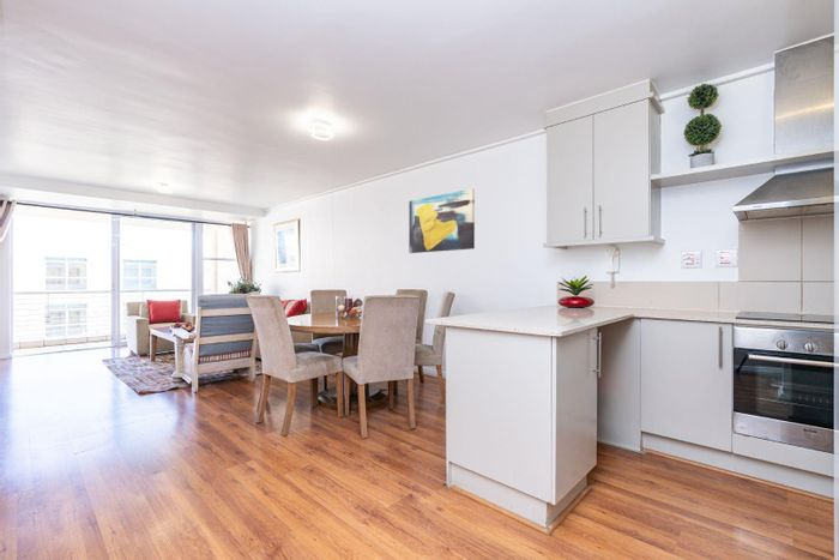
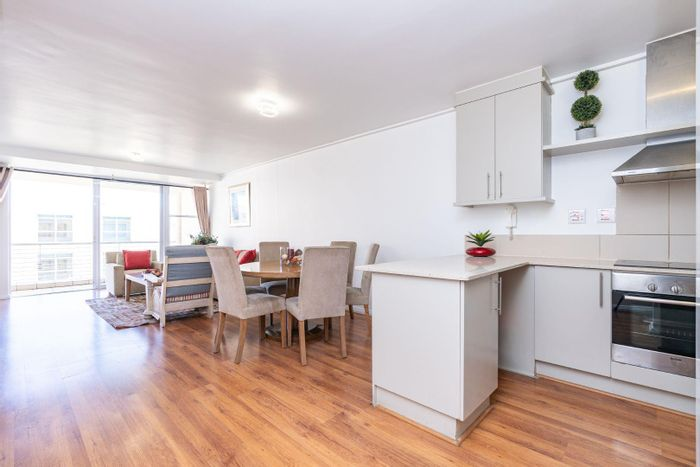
- wall art [408,187,476,254]
